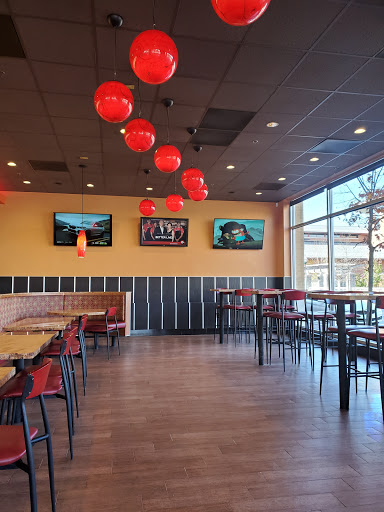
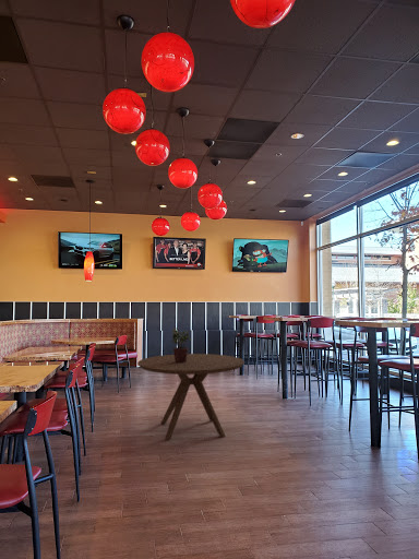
+ potted plant [170,326,192,362]
+ dining table [136,353,246,442]
